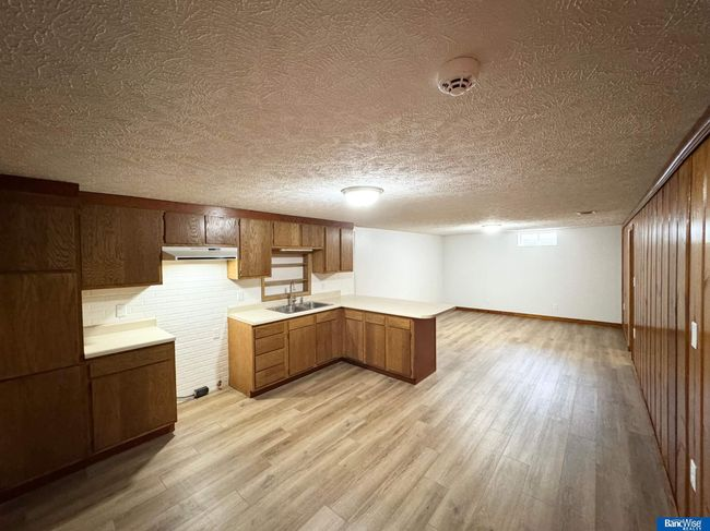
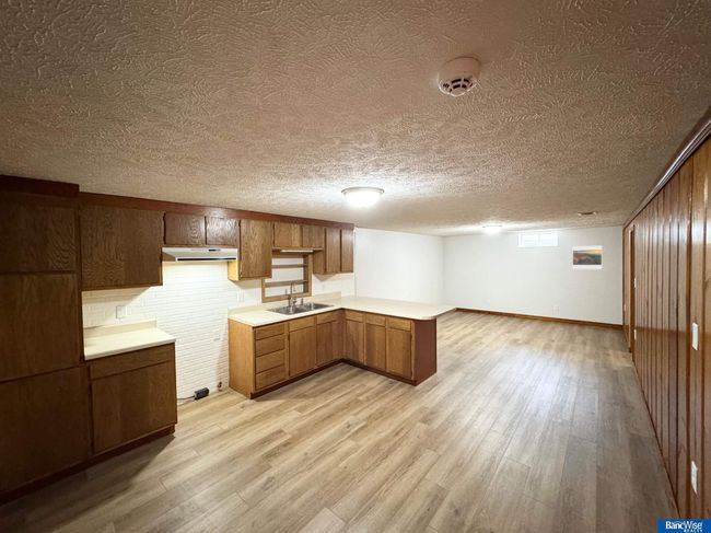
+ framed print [571,244,603,270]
